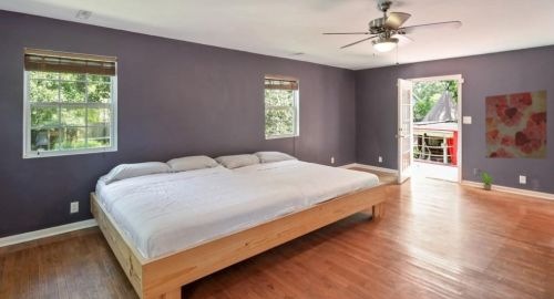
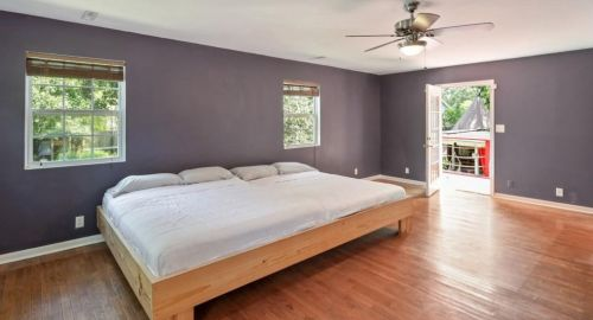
- potted plant [476,171,499,192]
- wall art [484,89,548,159]
